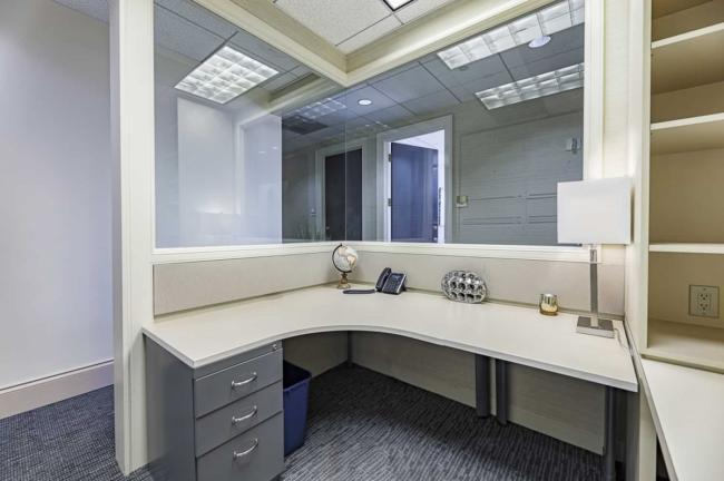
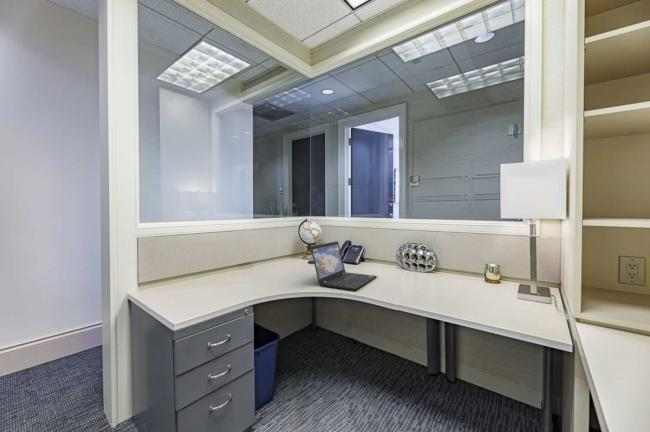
+ laptop [310,240,378,291]
